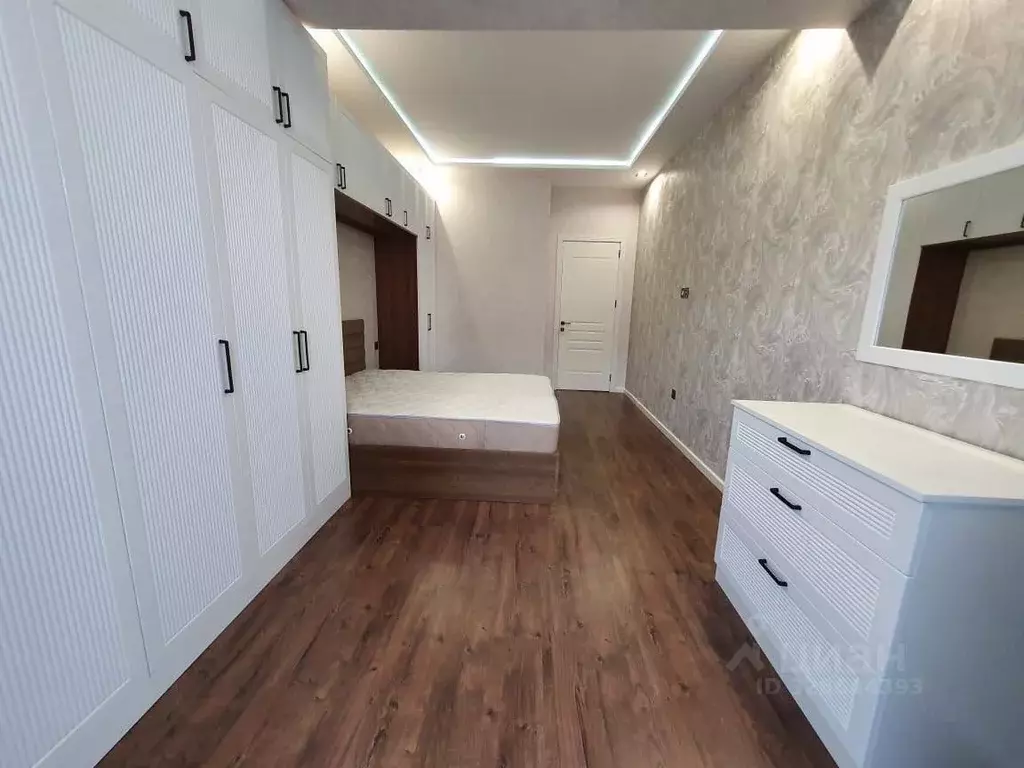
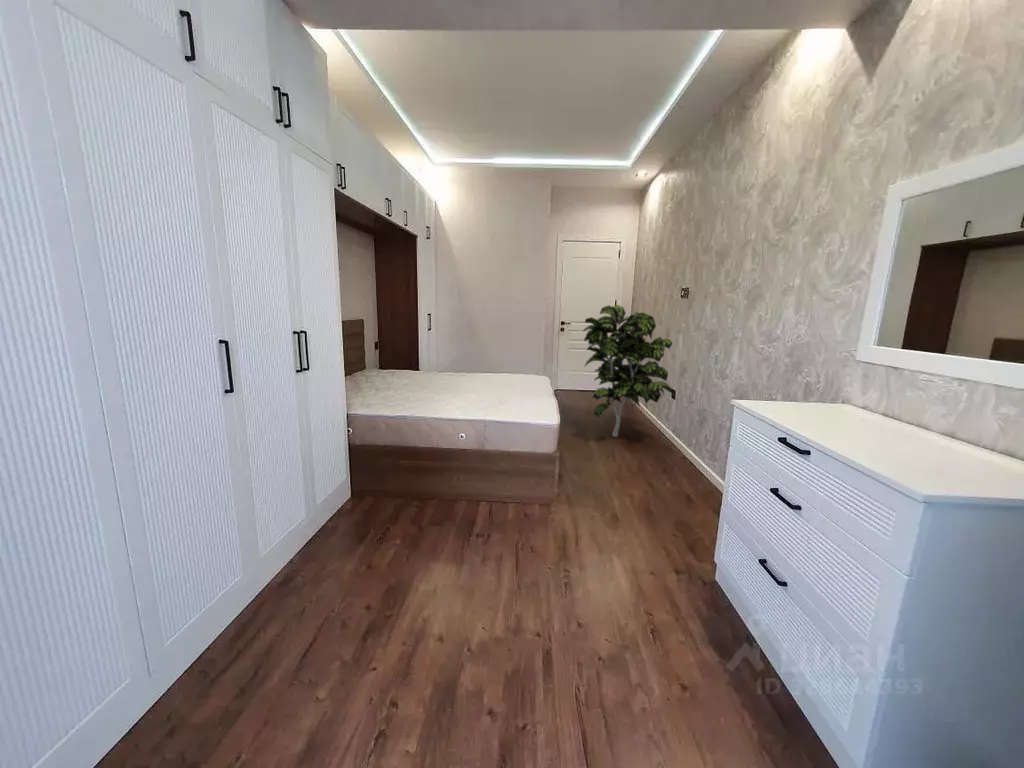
+ indoor plant [581,304,675,438]
